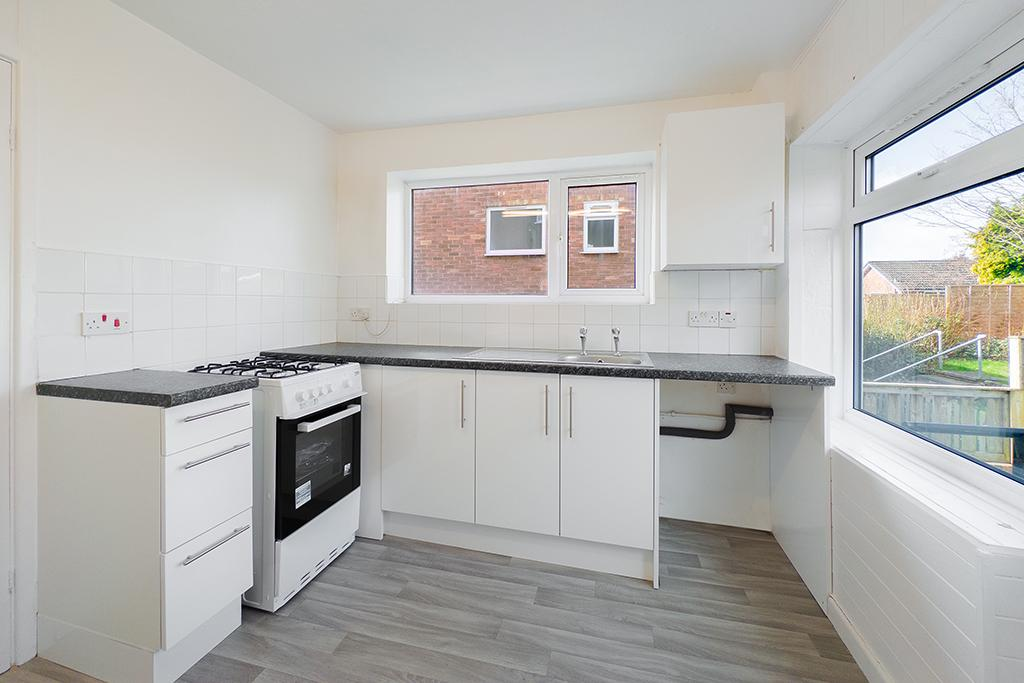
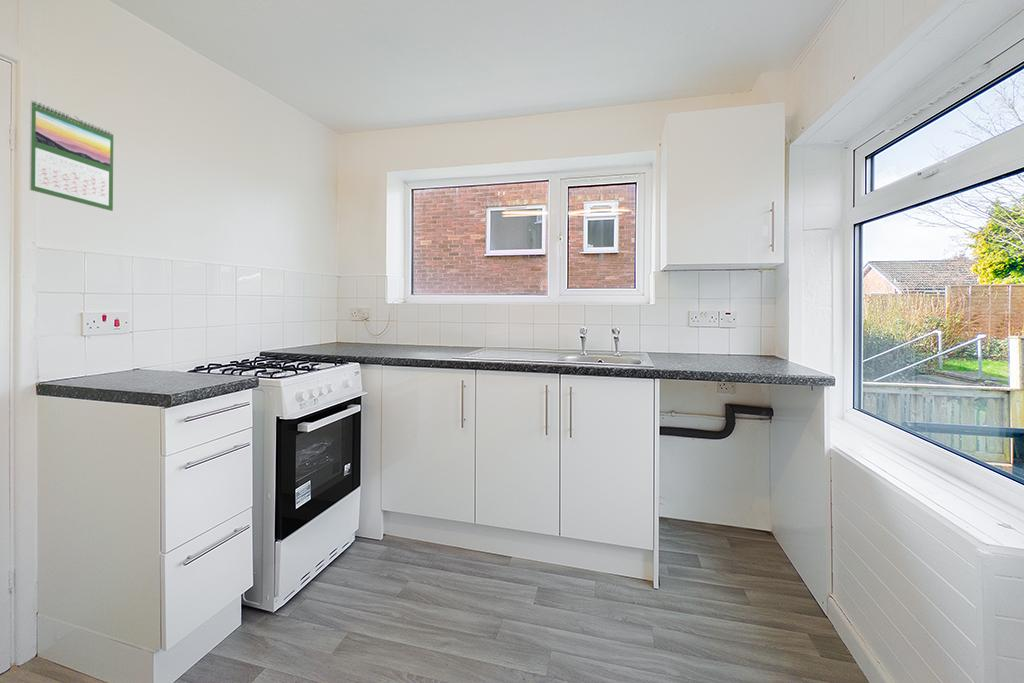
+ calendar [28,99,114,212]
